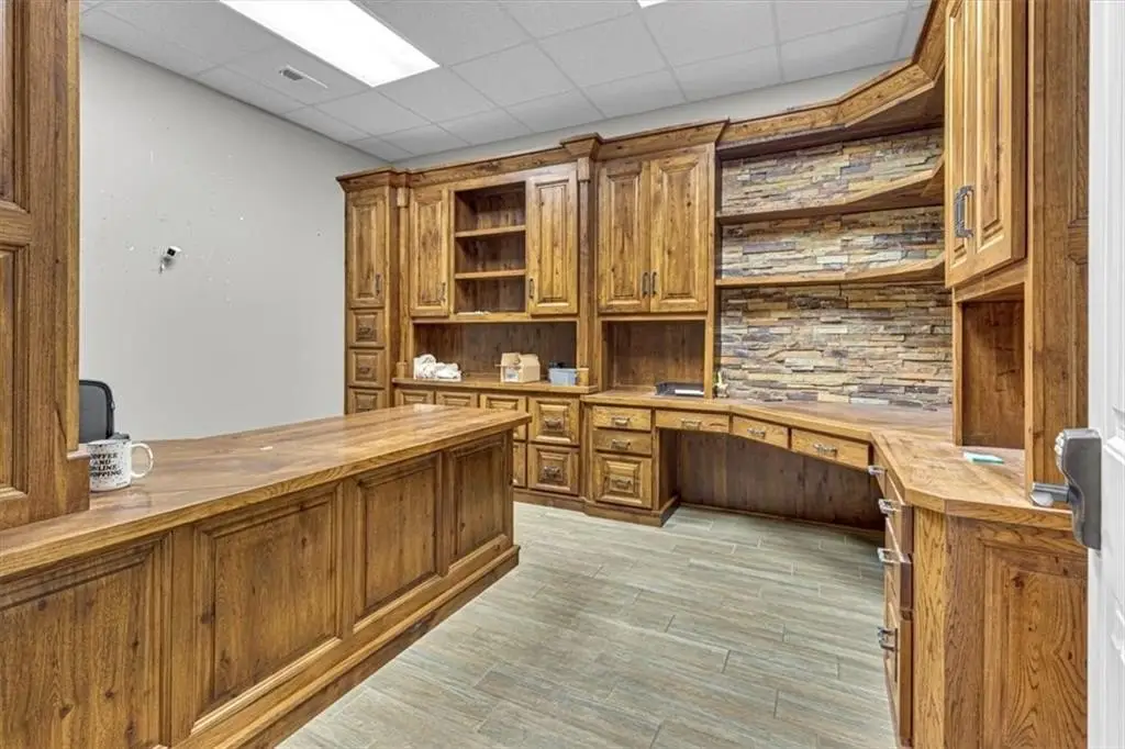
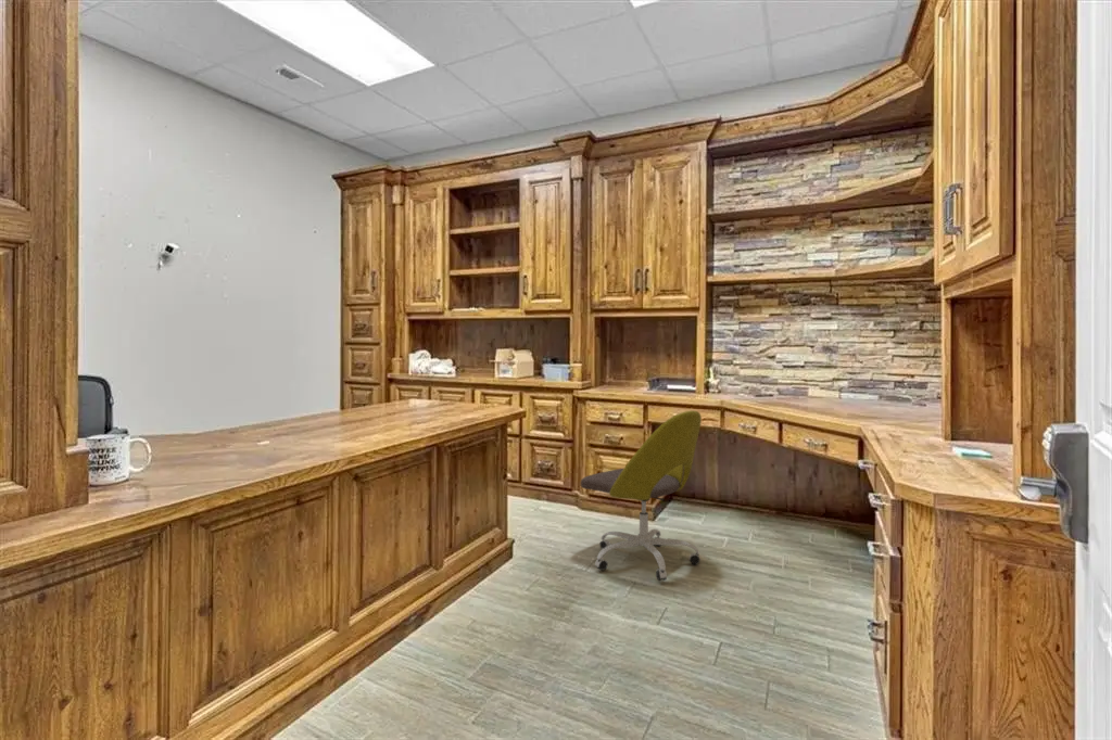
+ office chair [580,410,703,582]
